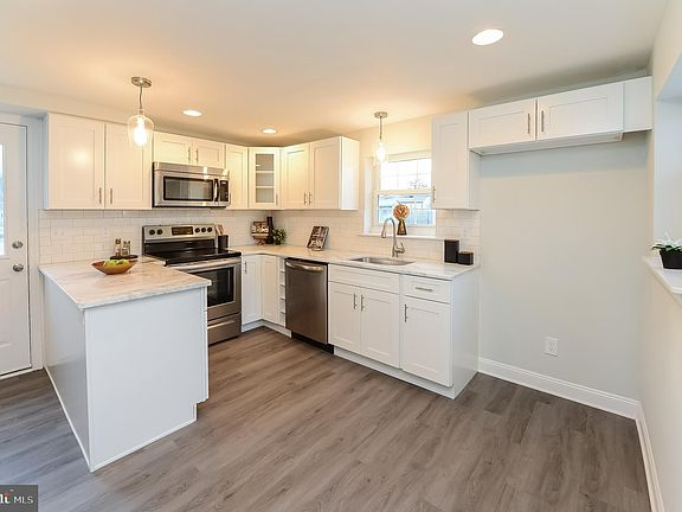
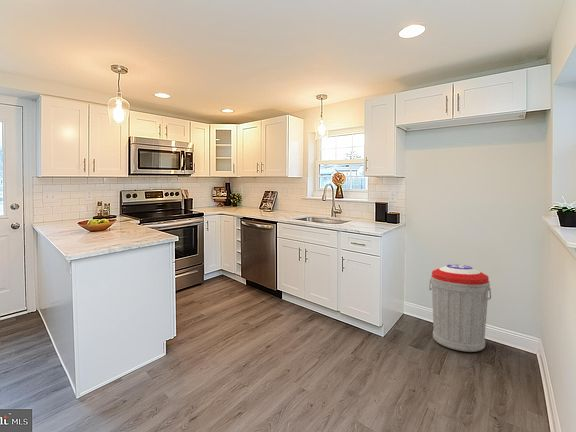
+ trash can [428,264,492,353]
